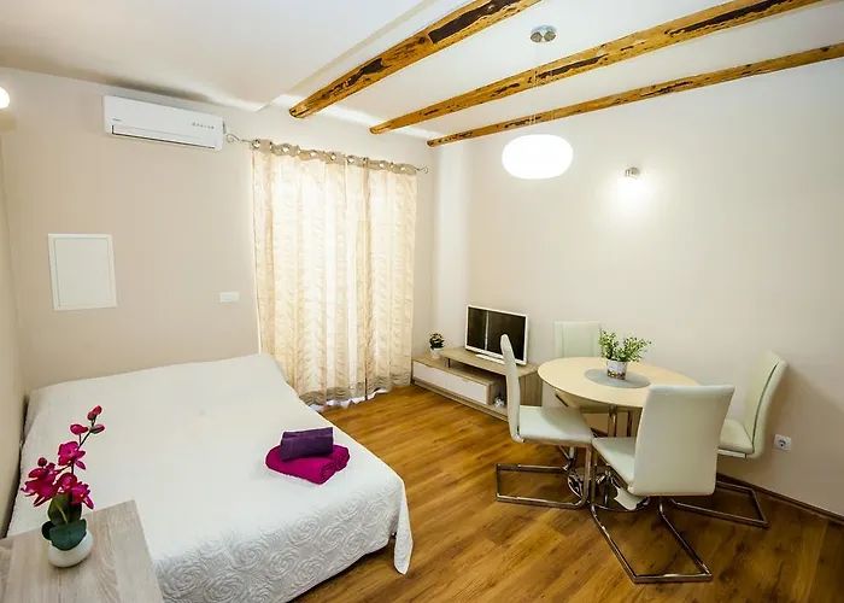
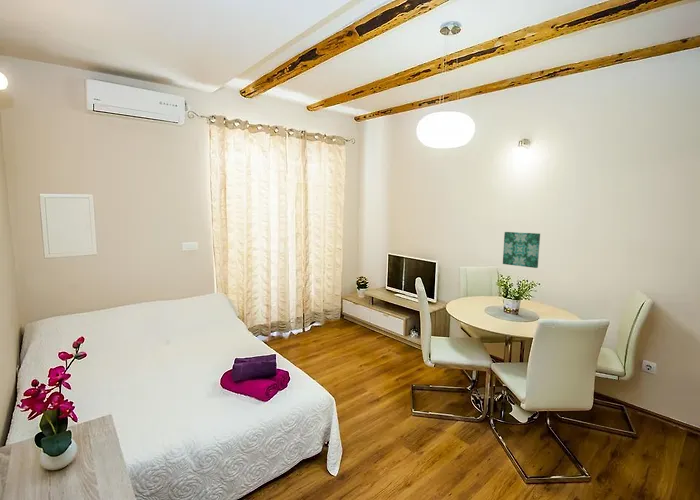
+ wall art [502,231,541,269]
